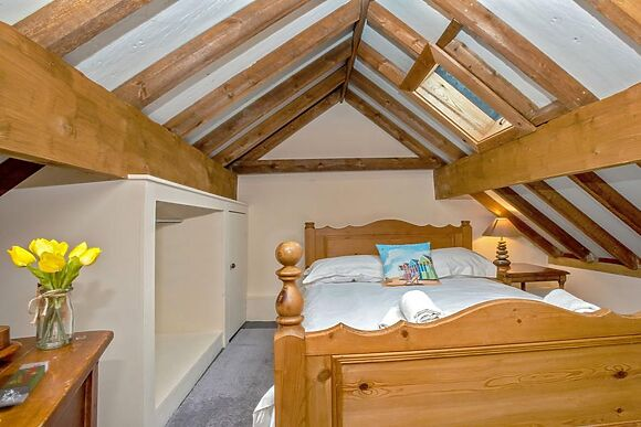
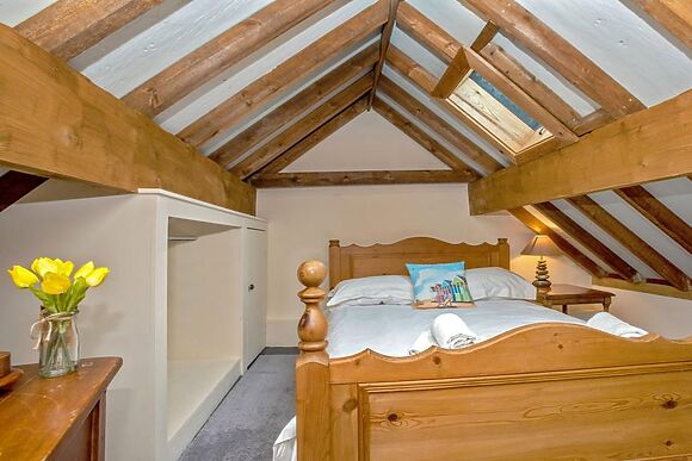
- matchbox [0,360,49,408]
